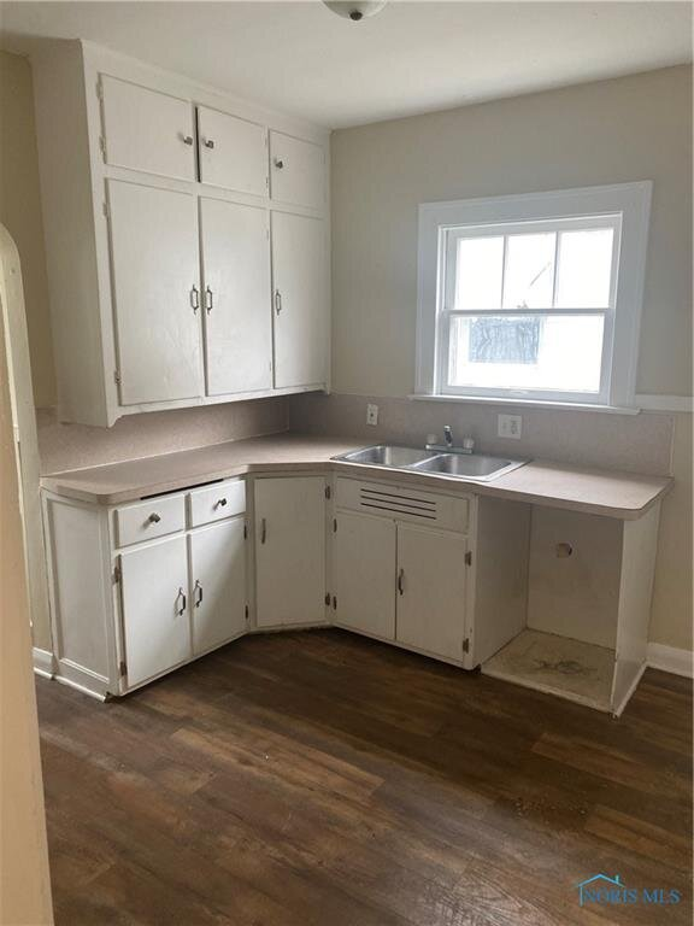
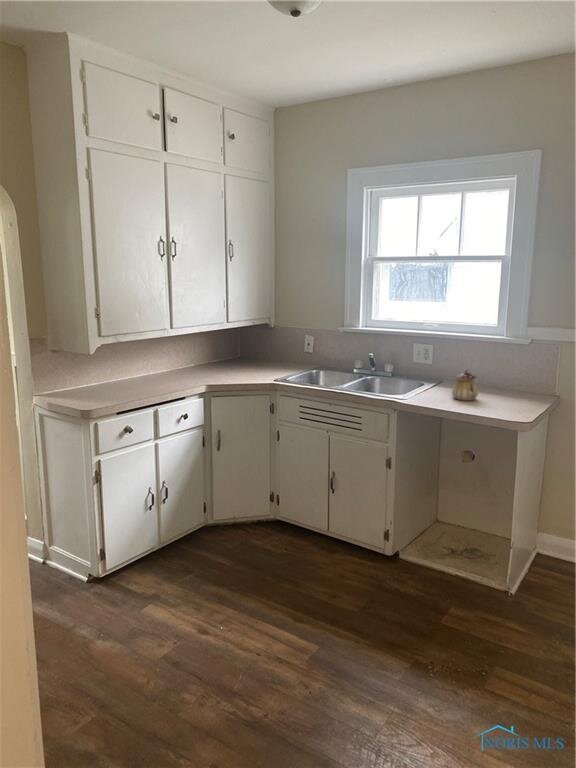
+ teapot [451,368,479,402]
